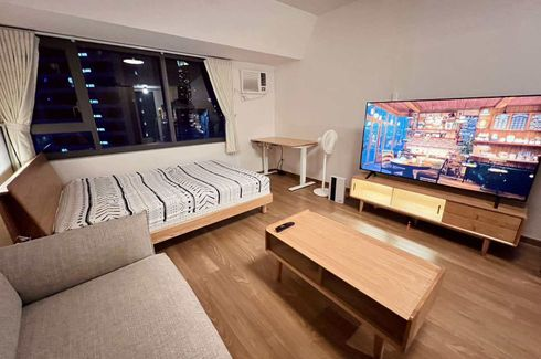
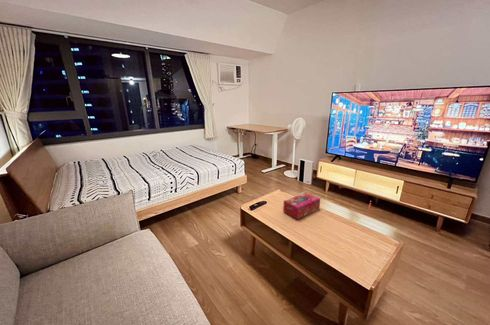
+ tissue box [282,192,321,220]
